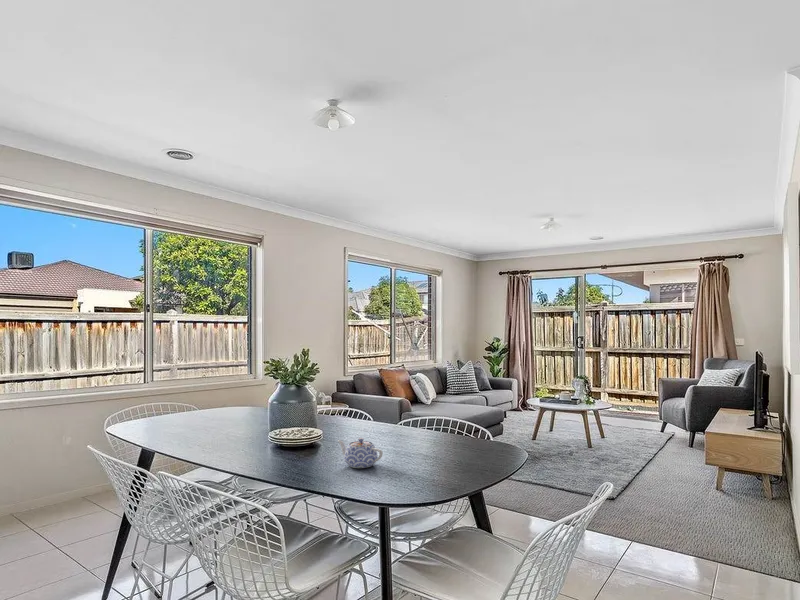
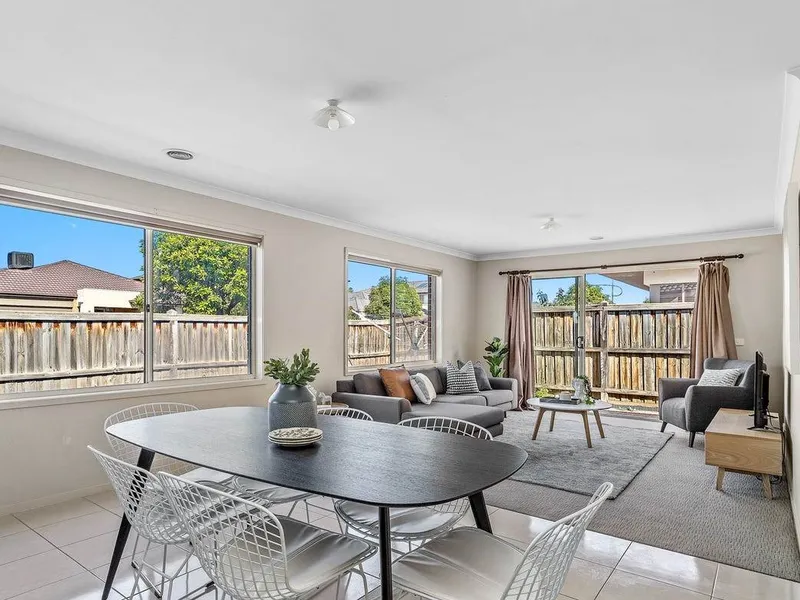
- teapot [337,437,384,469]
